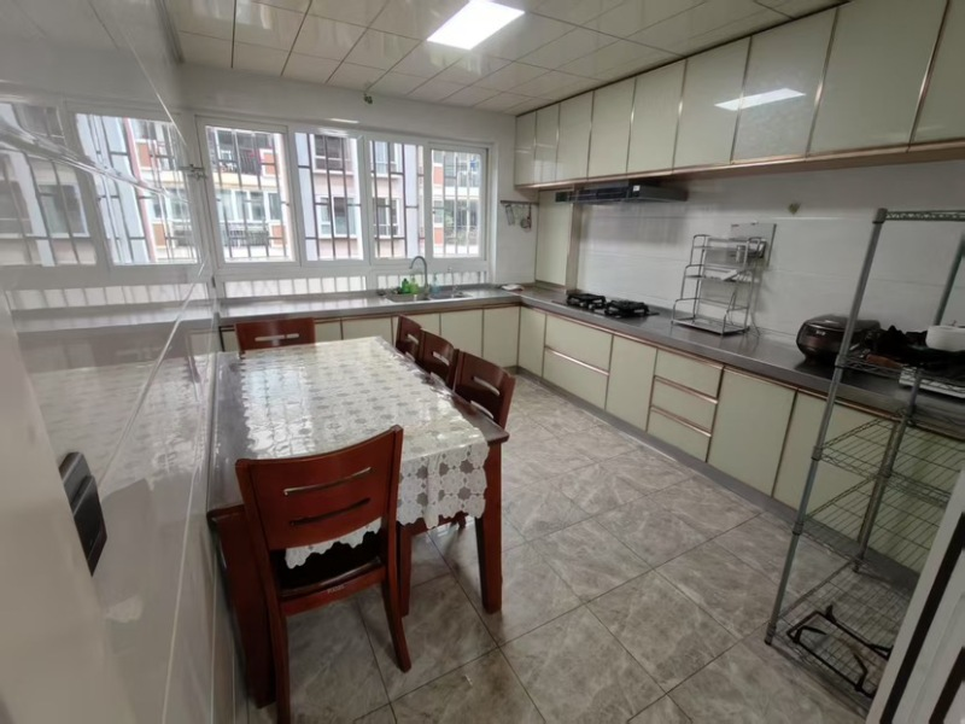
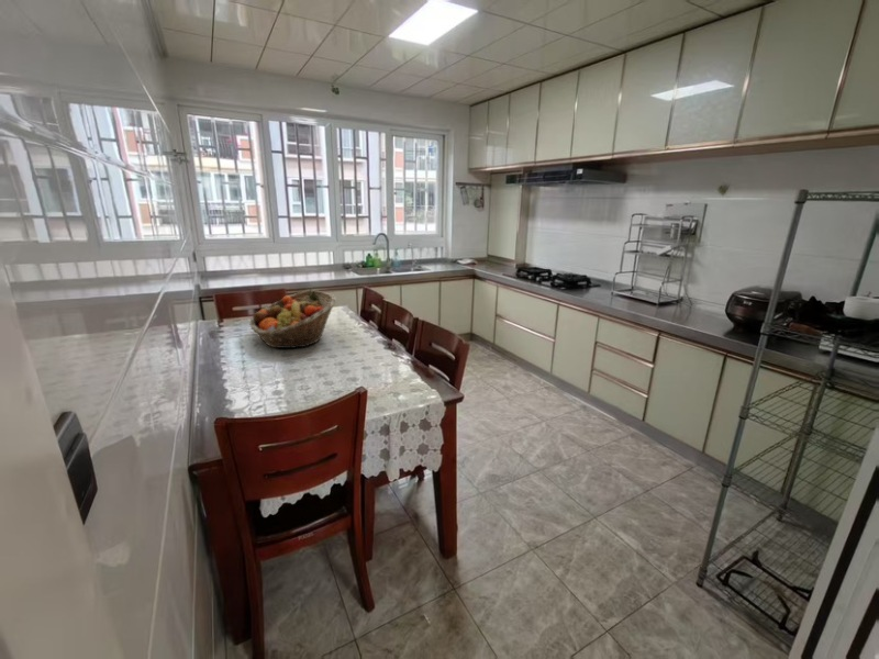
+ fruit basket [248,289,337,349]
